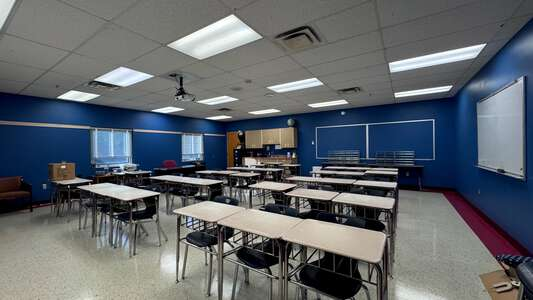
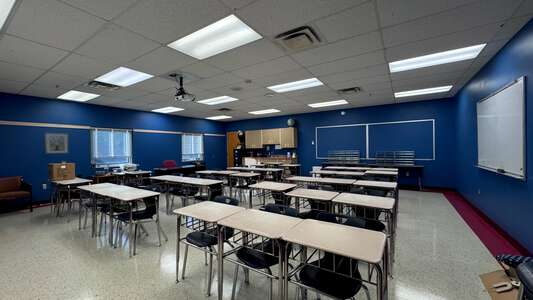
+ picture frame [44,132,69,155]
